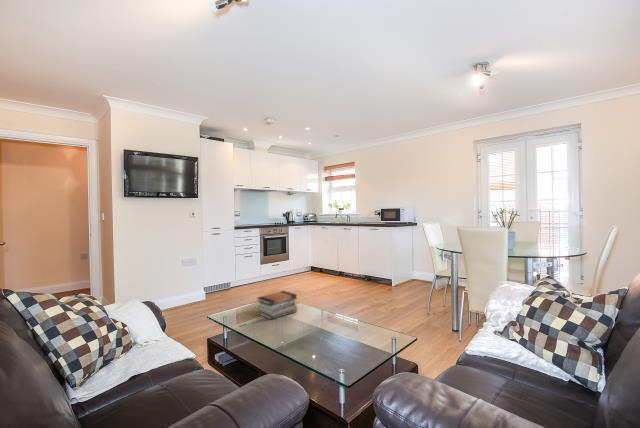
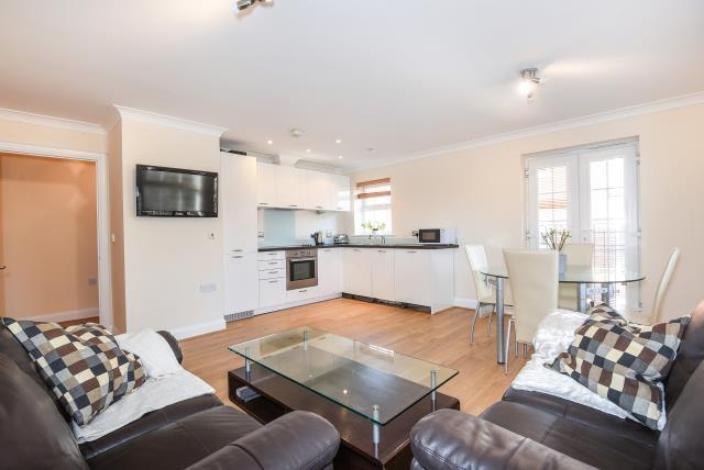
- book stack [256,290,298,321]
